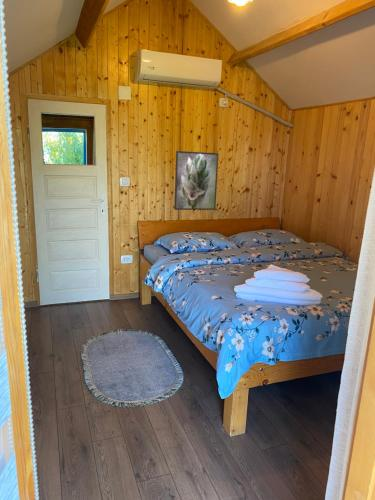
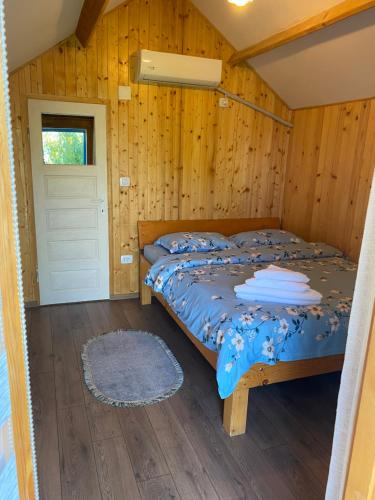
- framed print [173,150,219,211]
